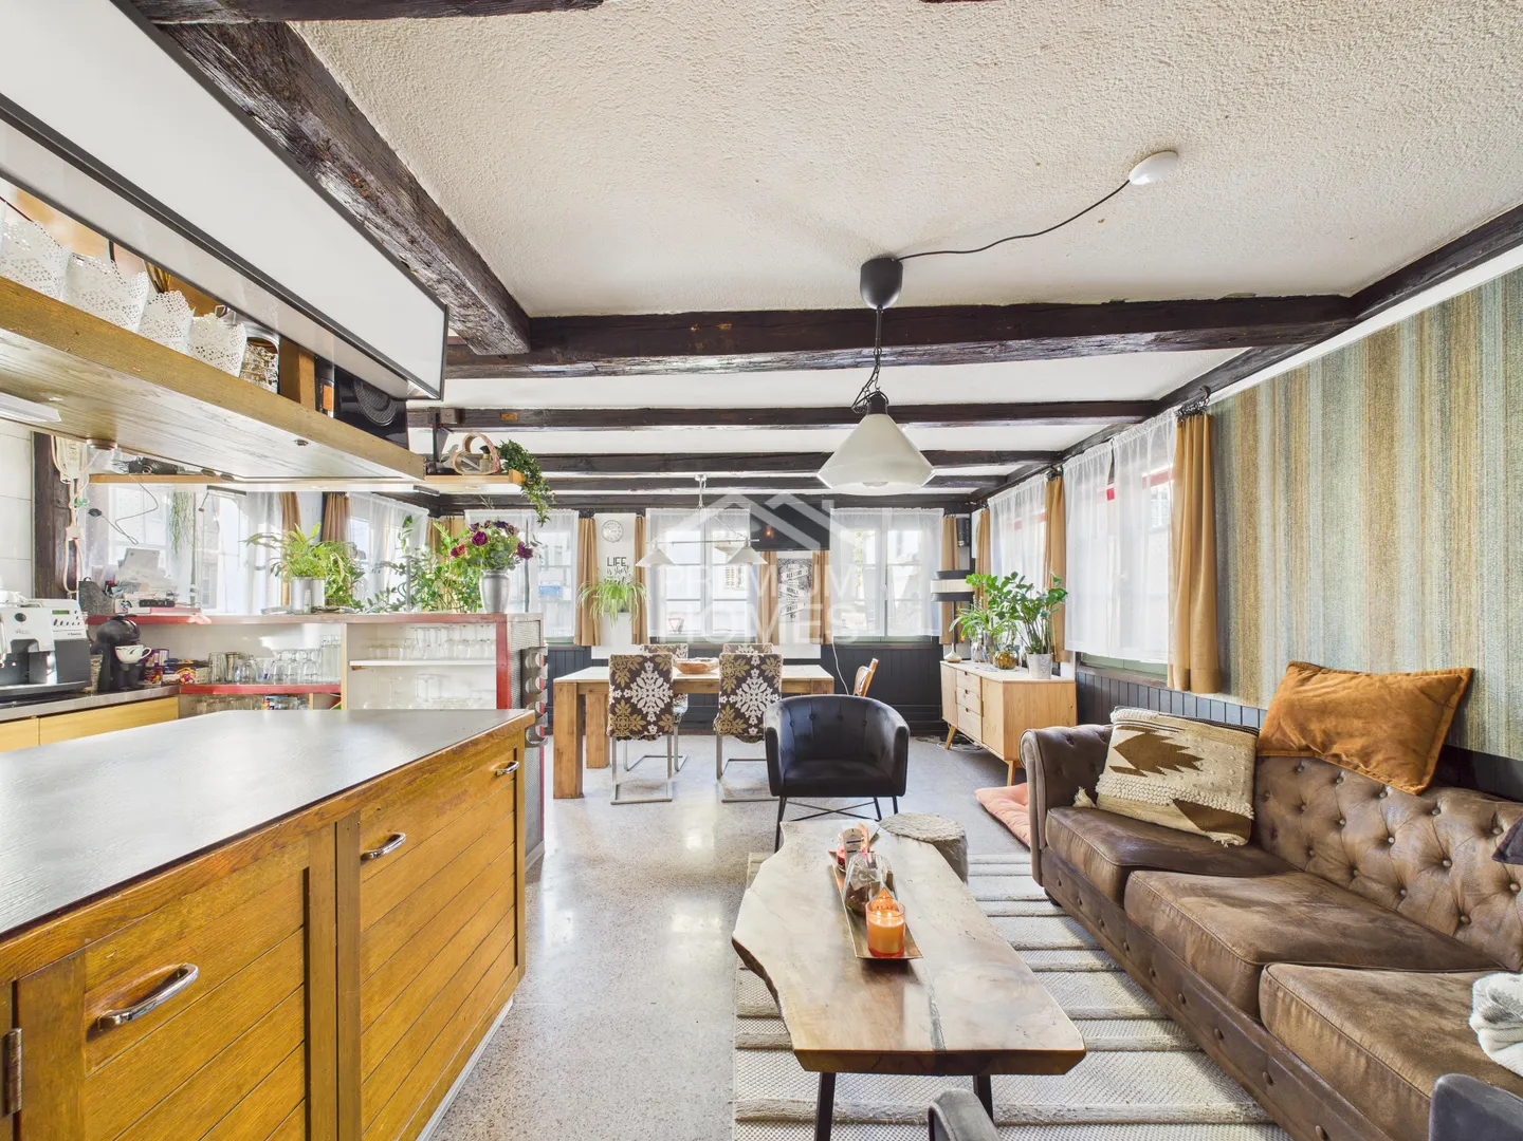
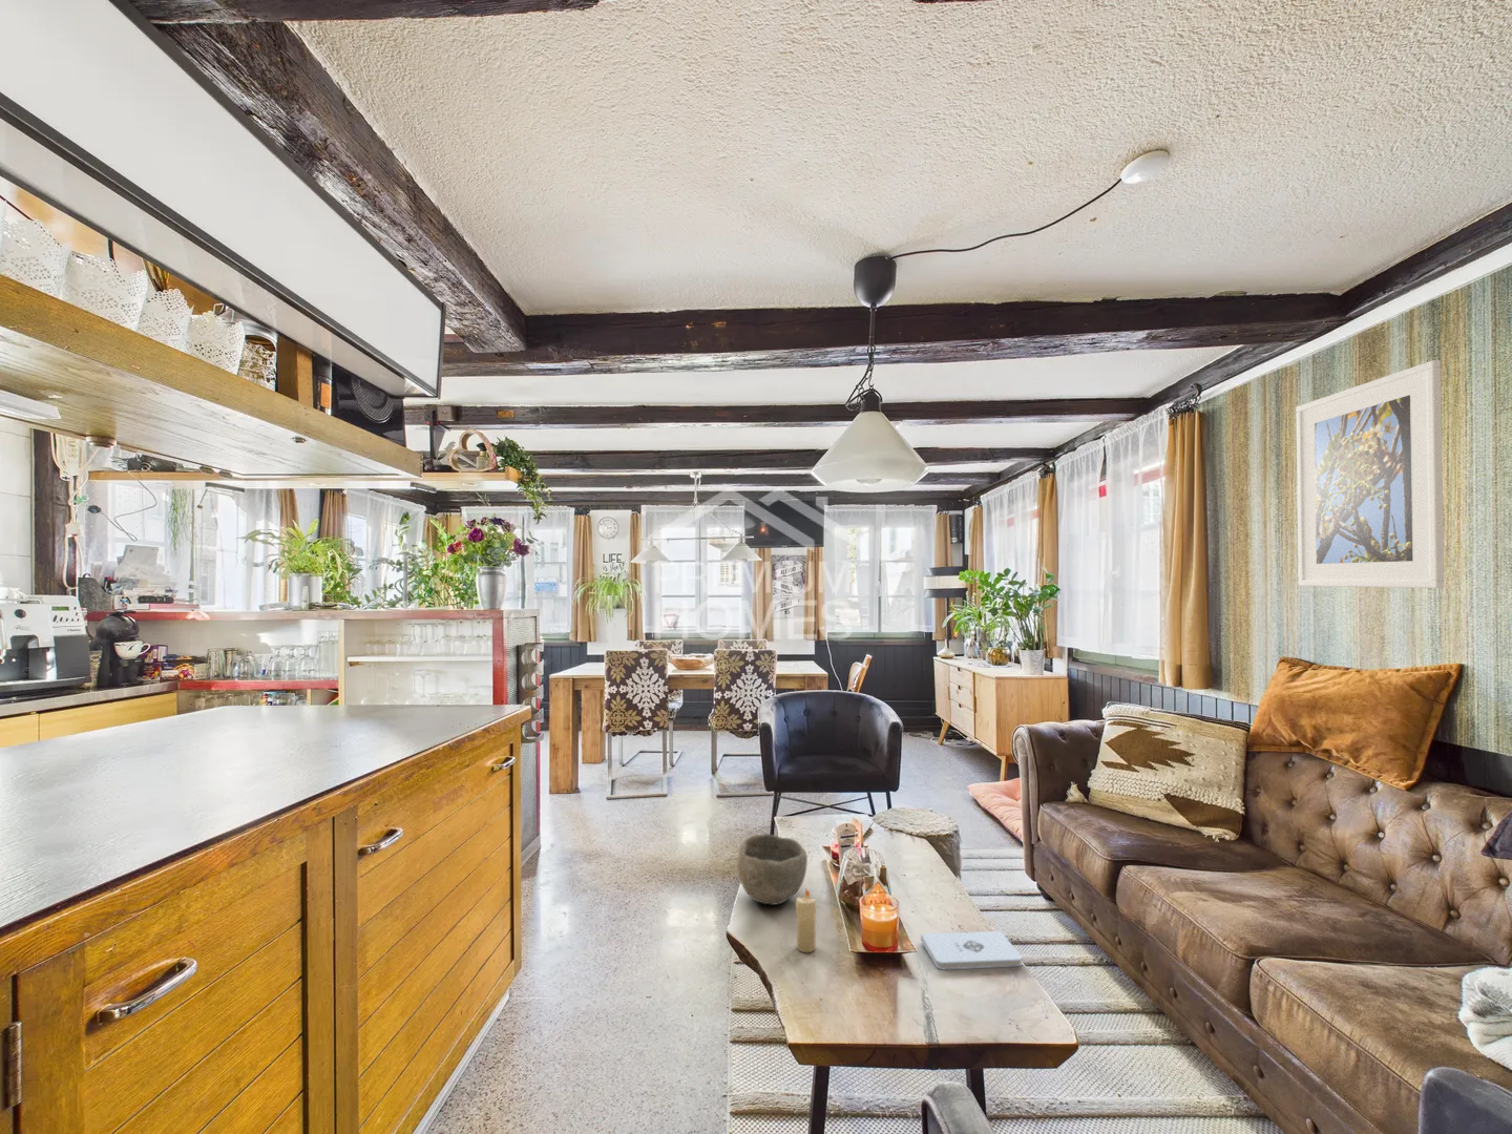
+ candle [795,887,817,953]
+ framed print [1295,359,1445,590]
+ notepad [920,930,1023,970]
+ bowl [736,833,808,906]
